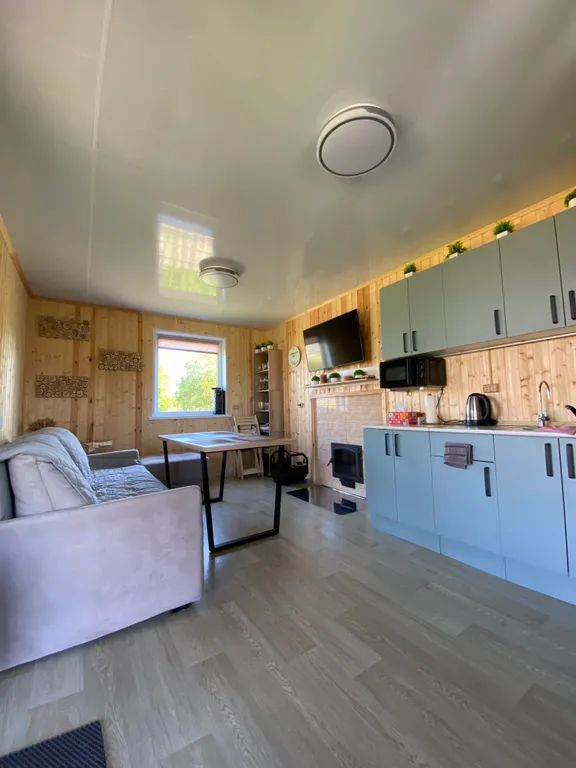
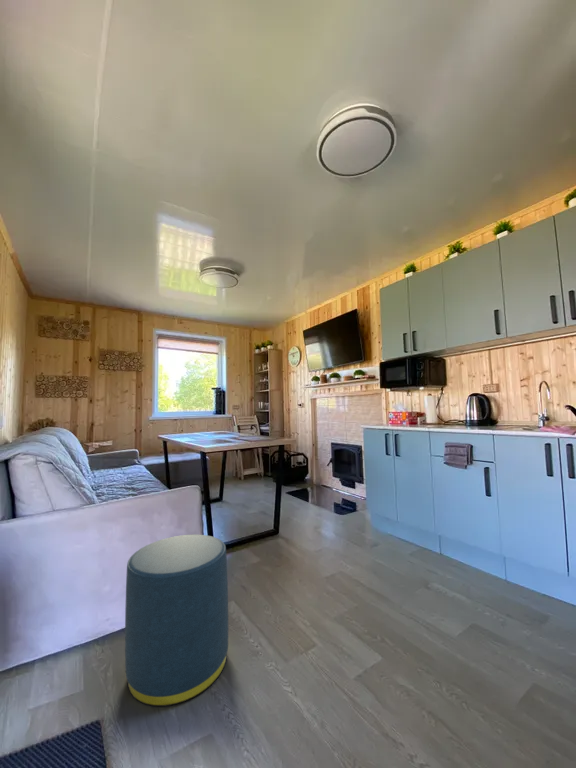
+ ottoman [124,534,229,708]
